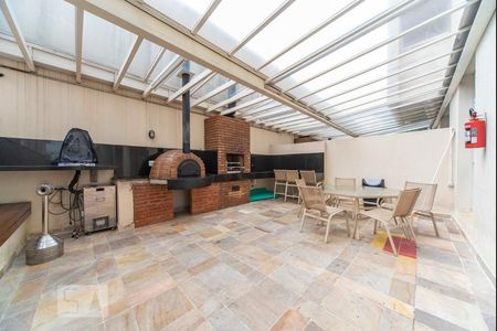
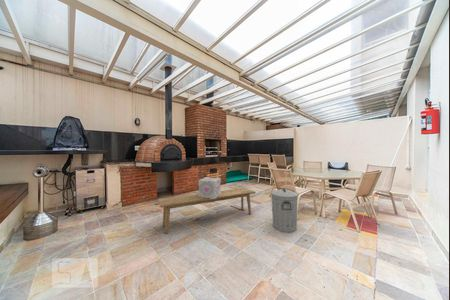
+ trash can [270,188,299,233]
+ decorative cube [197,176,222,199]
+ bench [157,187,256,234]
